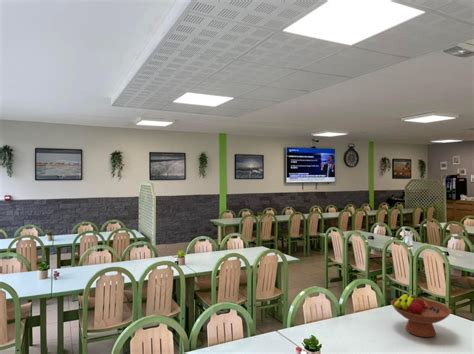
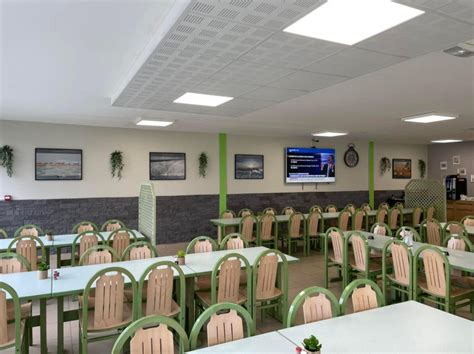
- fruit bowl [390,293,453,338]
